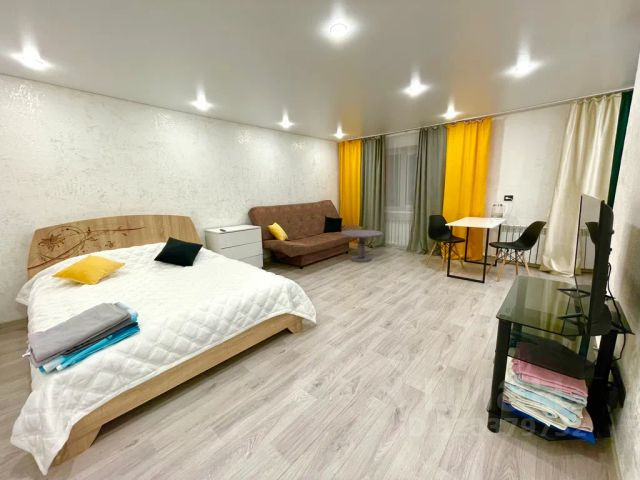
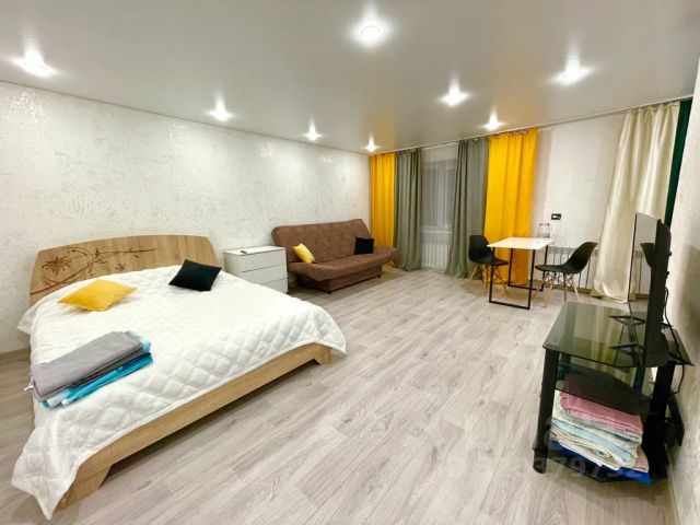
- side table [340,229,384,263]
